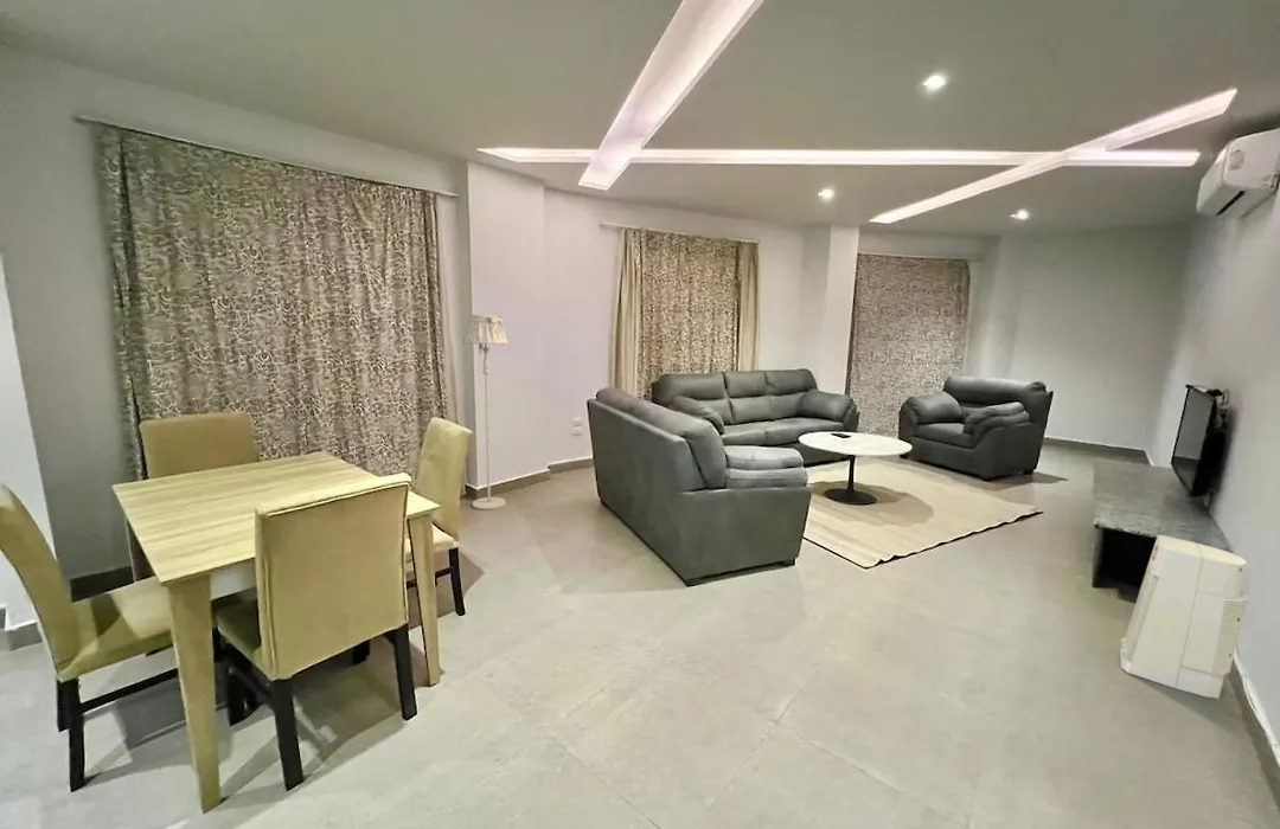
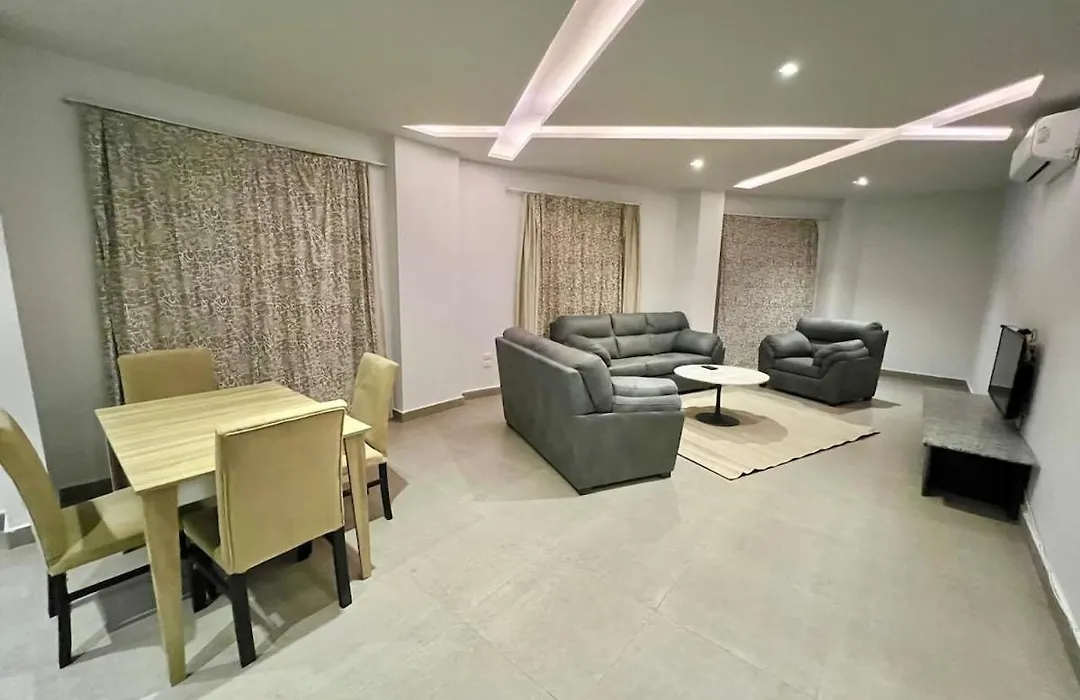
- air purifier [1119,534,1249,700]
- floor lamp [461,314,508,510]
